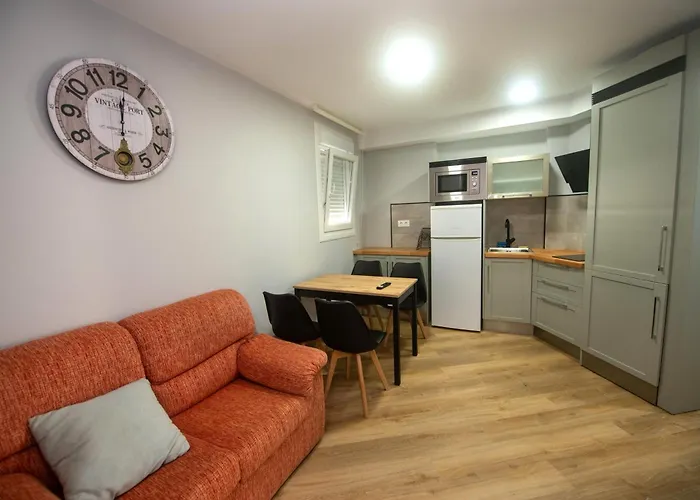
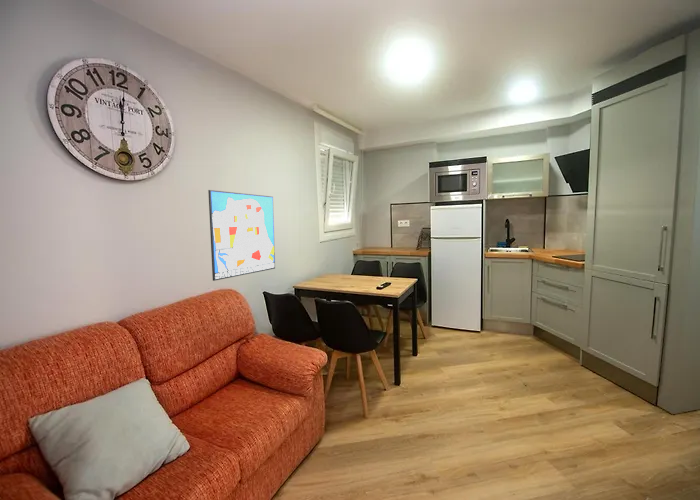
+ wall art [207,189,276,282]
